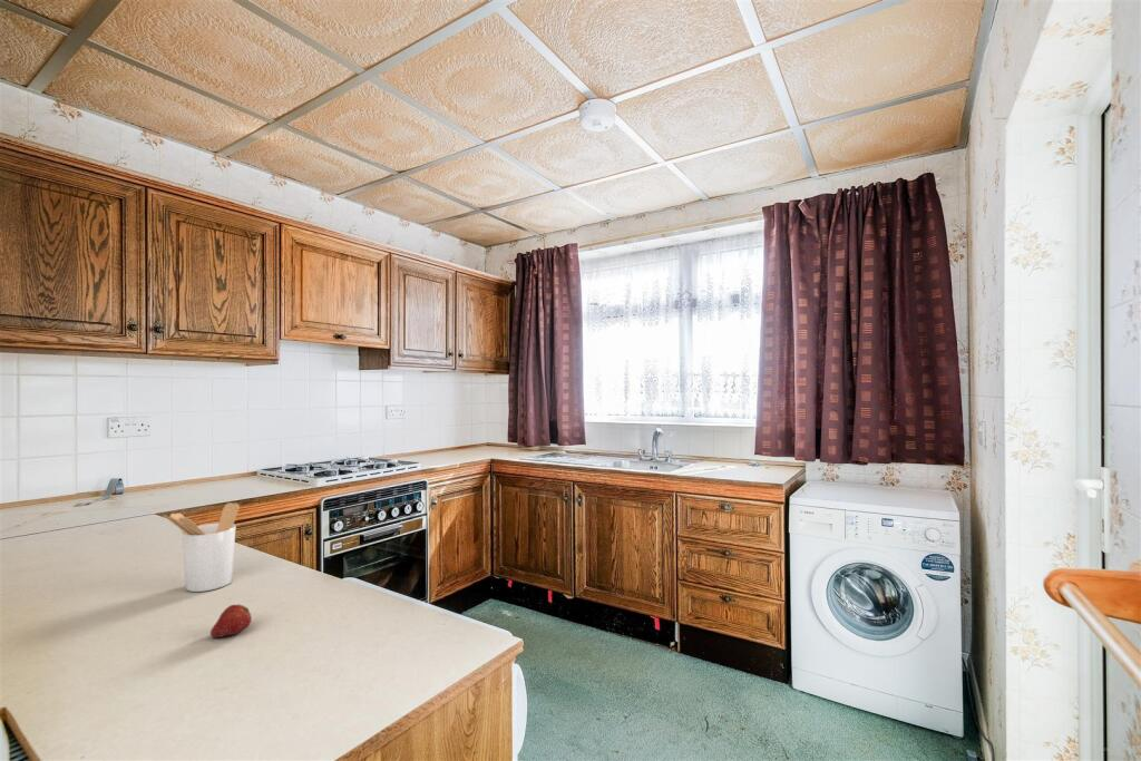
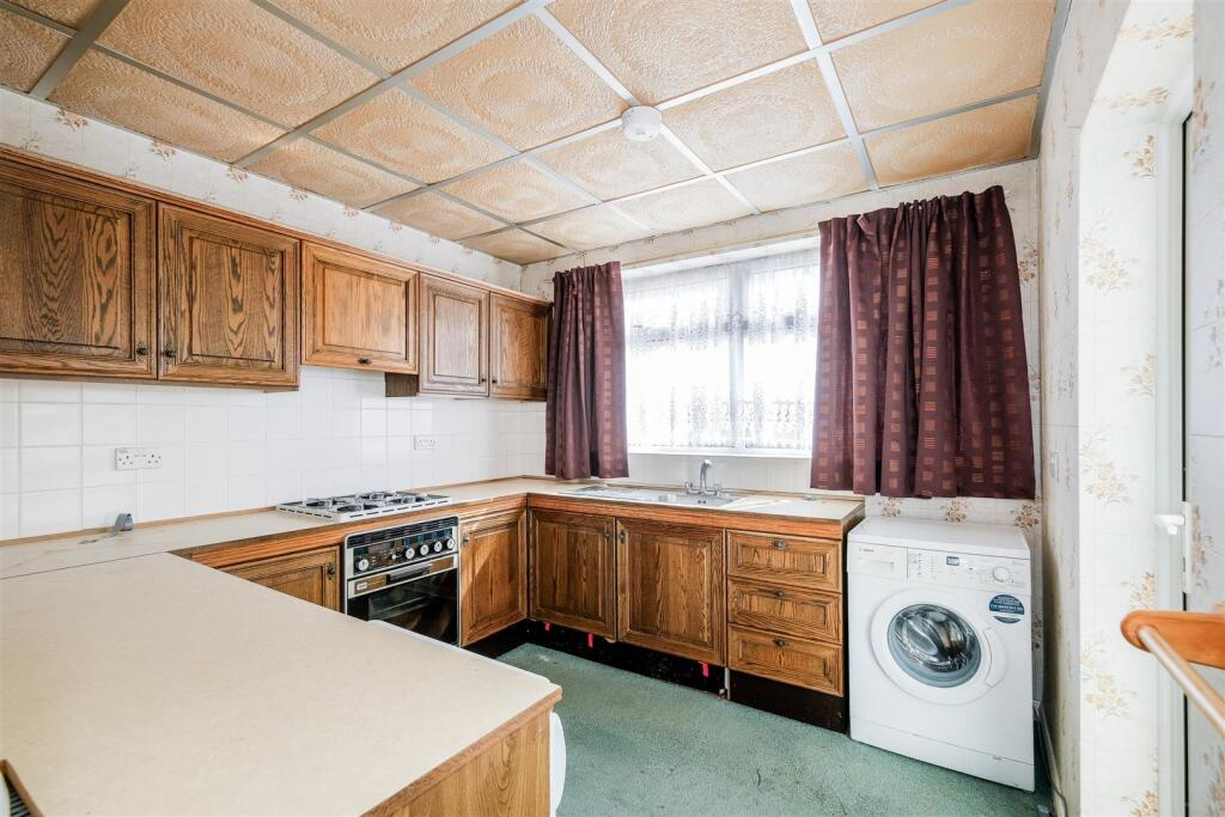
- utensil holder [163,501,241,593]
- fruit [209,604,253,638]
